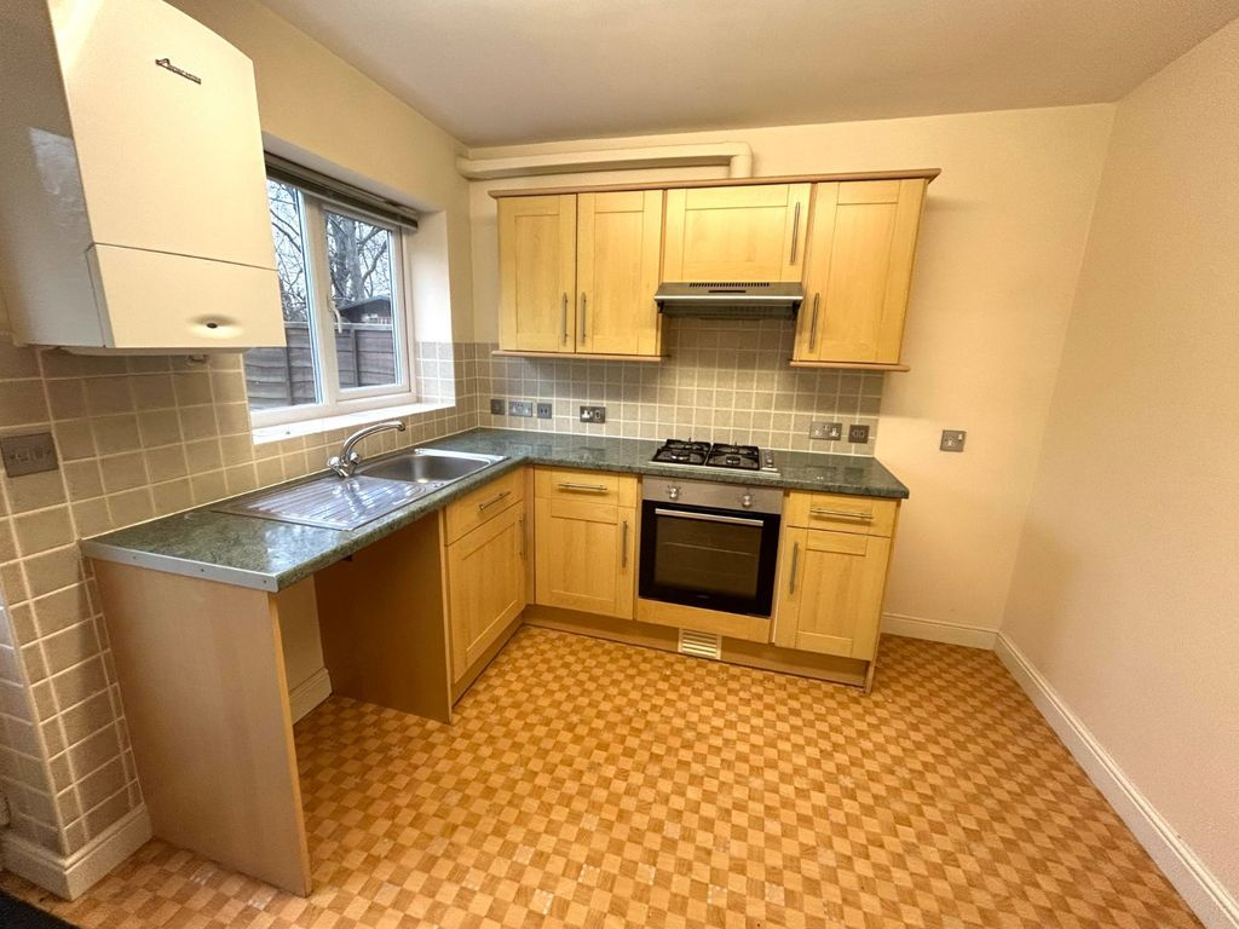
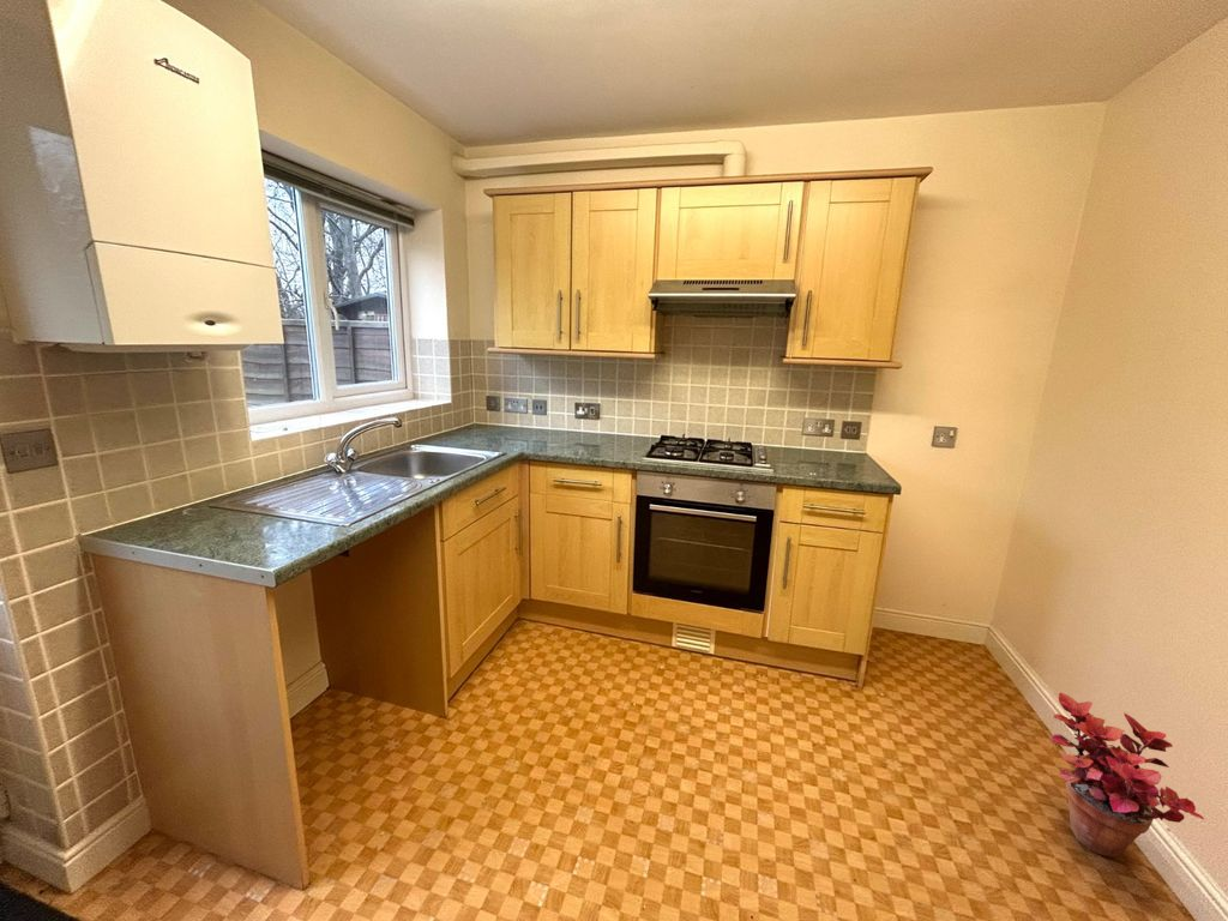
+ potted plant [1049,692,1205,859]
